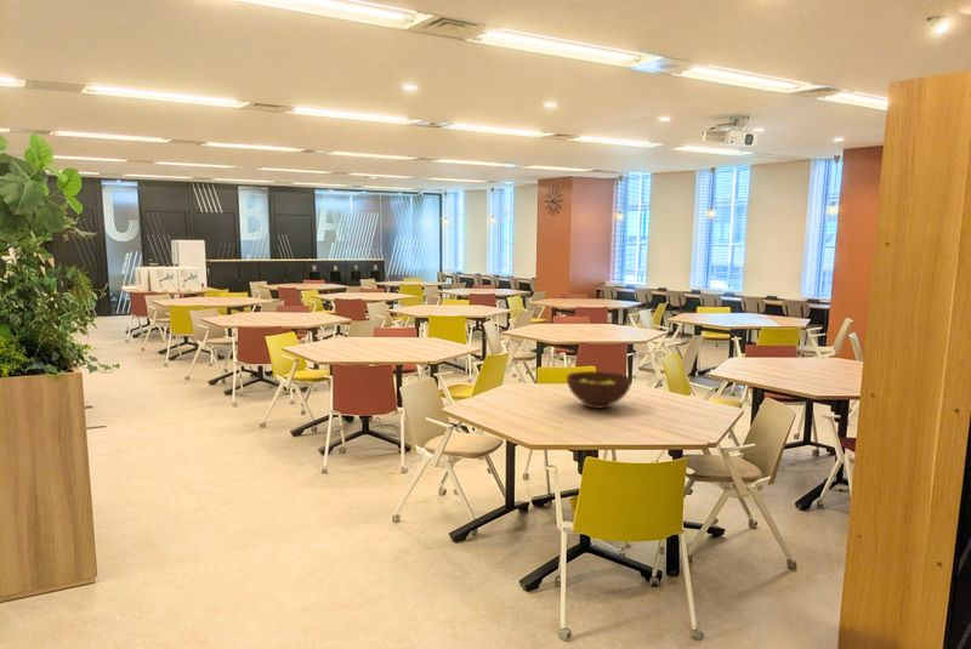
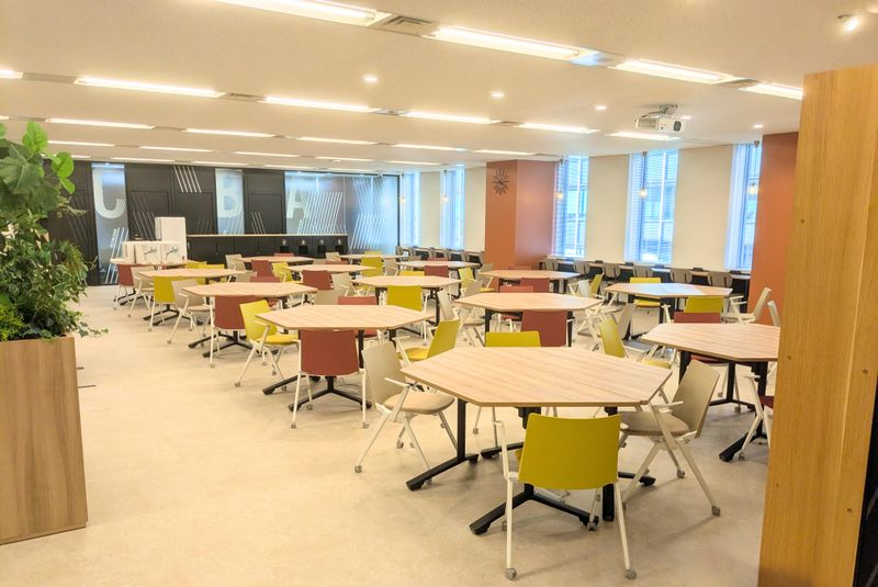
- fruit bowl [566,370,632,410]
